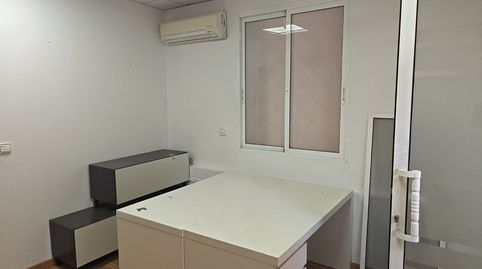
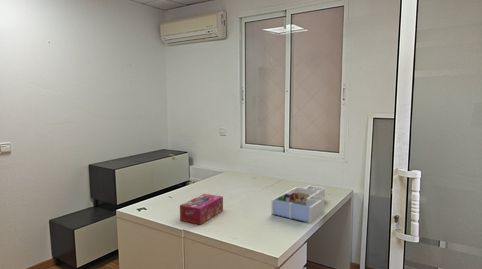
+ desk organizer [270,185,326,224]
+ tissue box [179,193,224,225]
